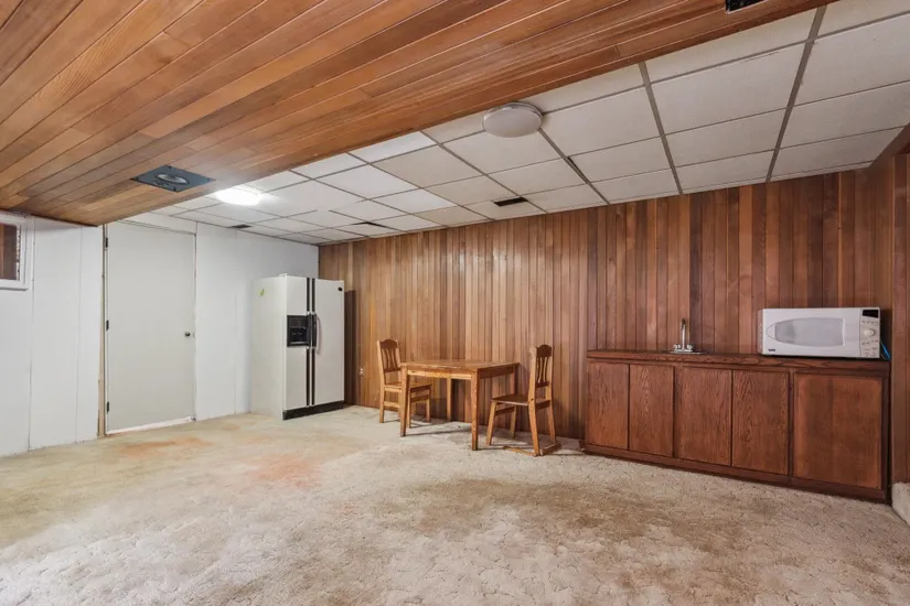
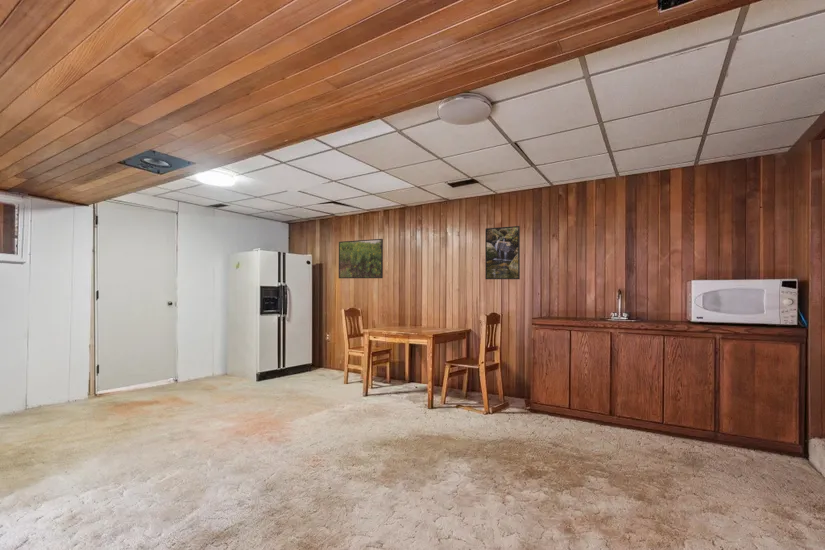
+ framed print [338,238,384,279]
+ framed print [484,225,521,280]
